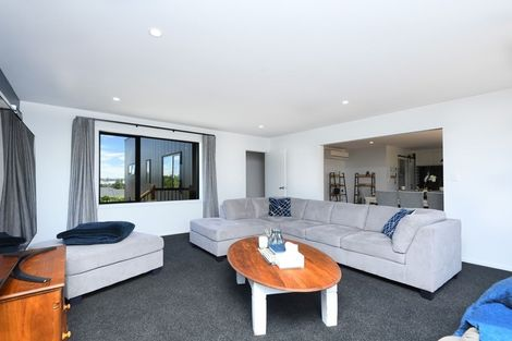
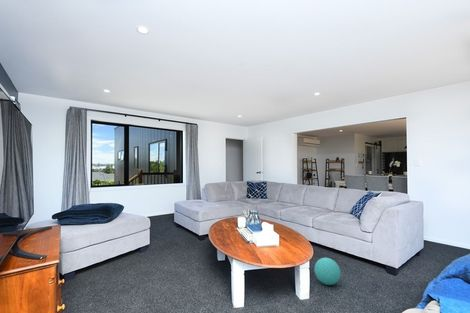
+ ball [313,257,342,286]
